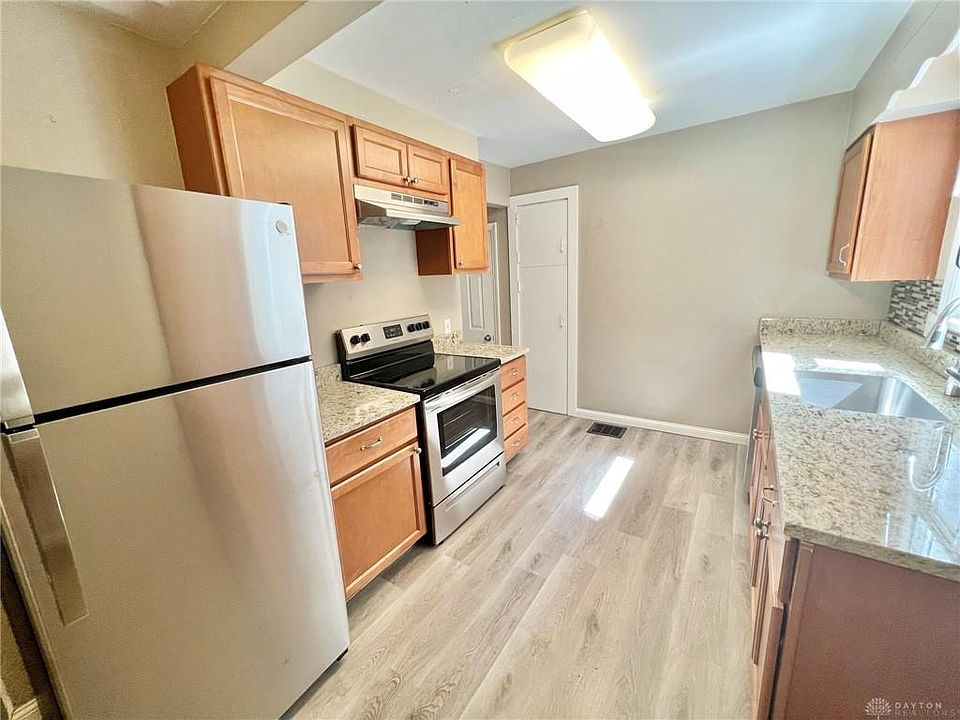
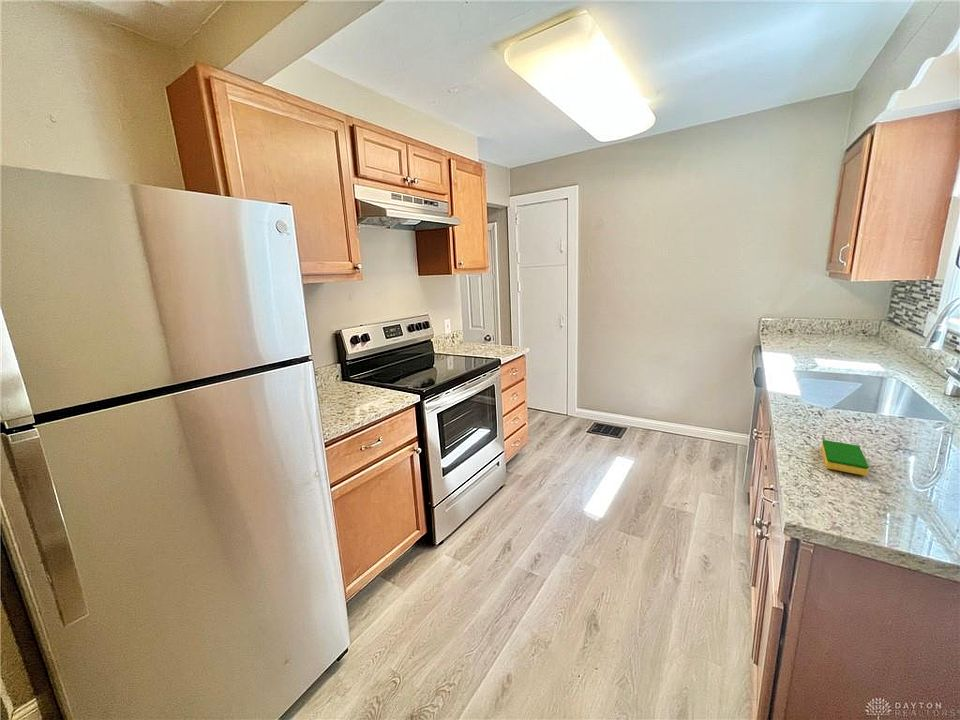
+ dish sponge [821,439,870,477]
